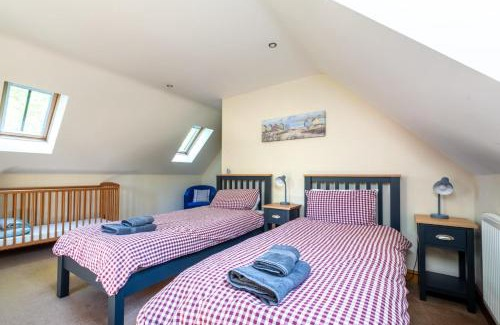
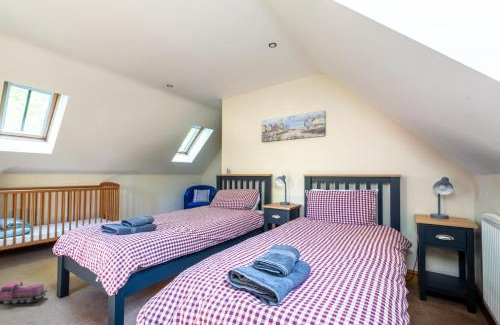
+ toy train [0,280,49,305]
